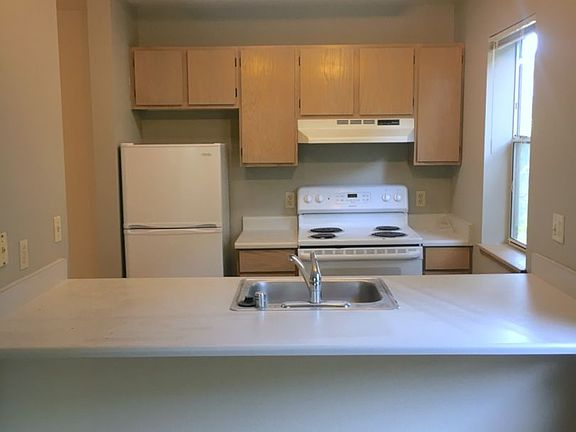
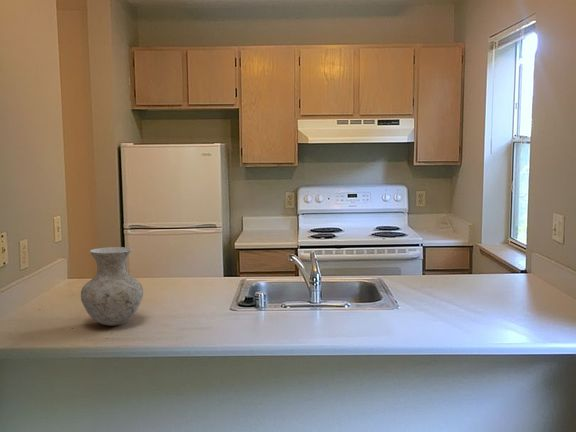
+ vase [80,246,144,327]
